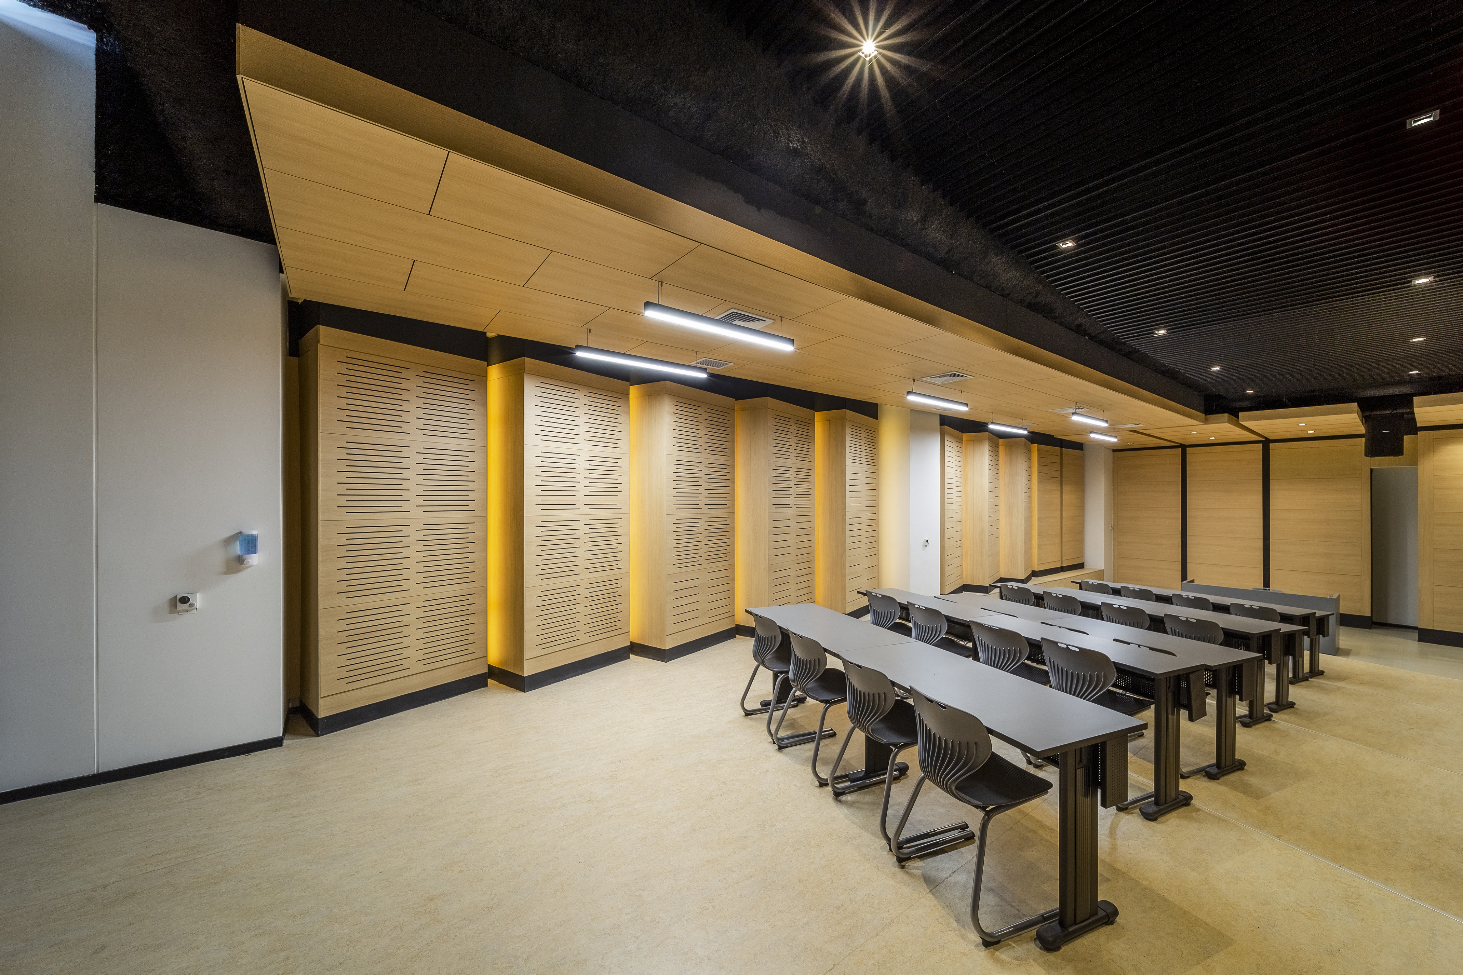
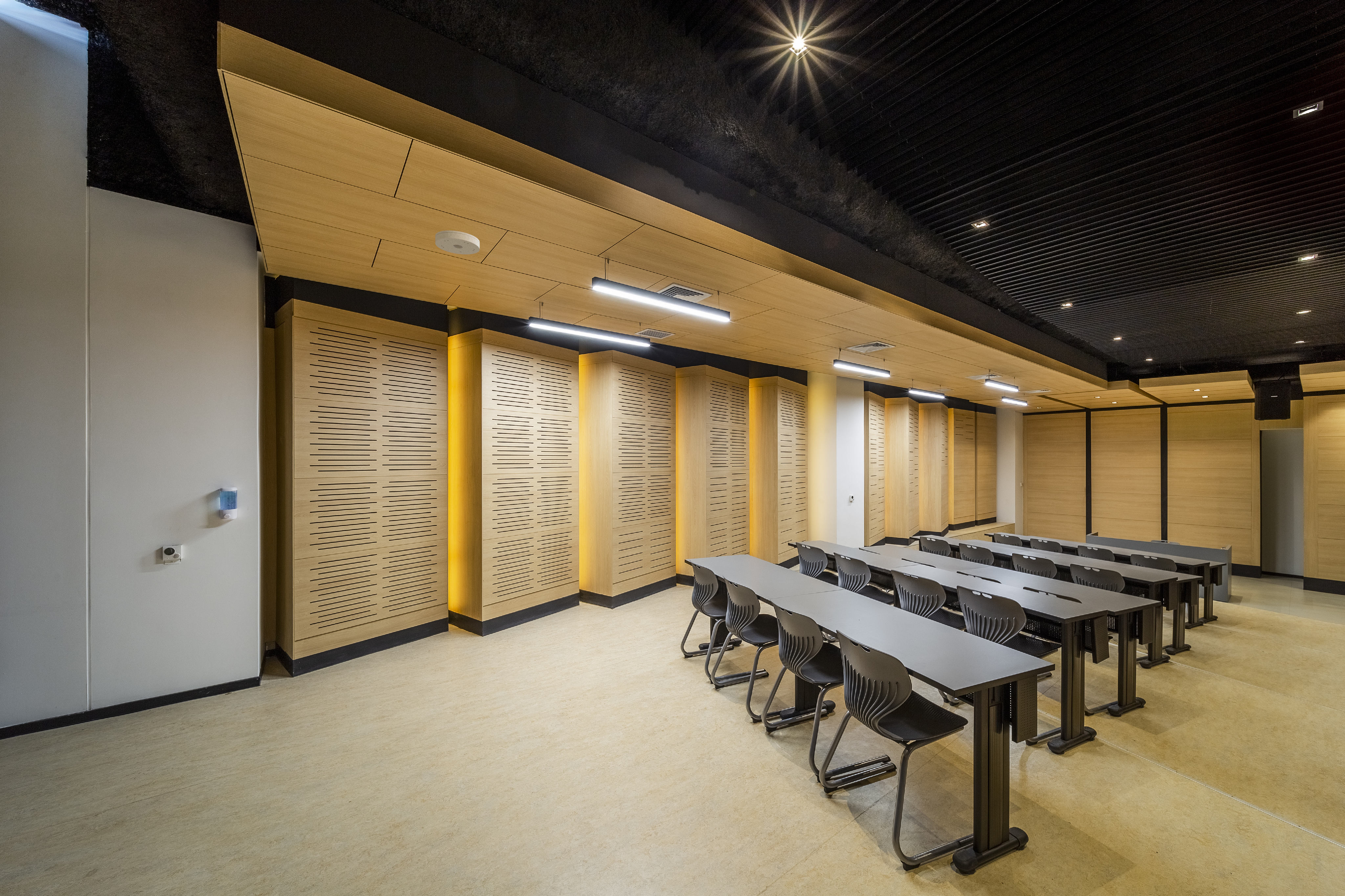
+ smoke detector [435,230,480,255]
